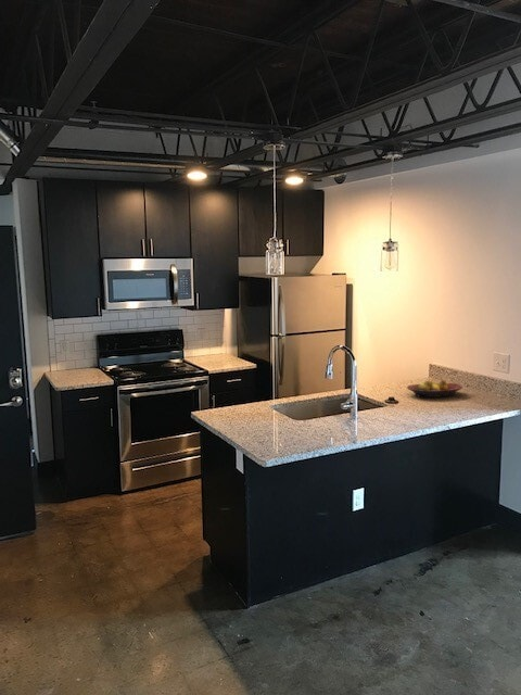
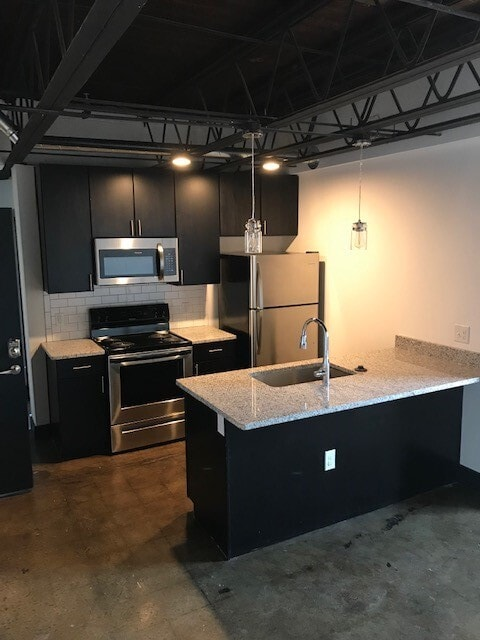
- fruit bowl [406,379,463,399]
